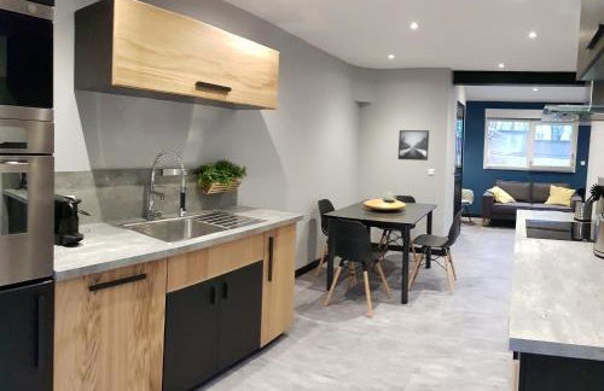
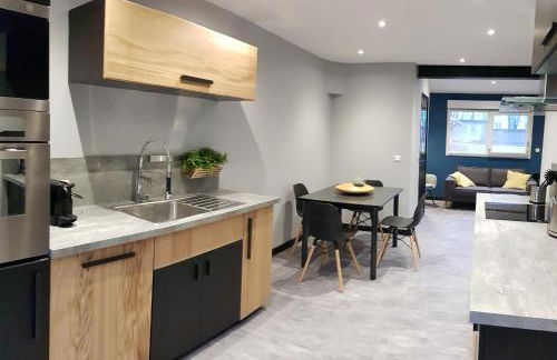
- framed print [397,129,430,162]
